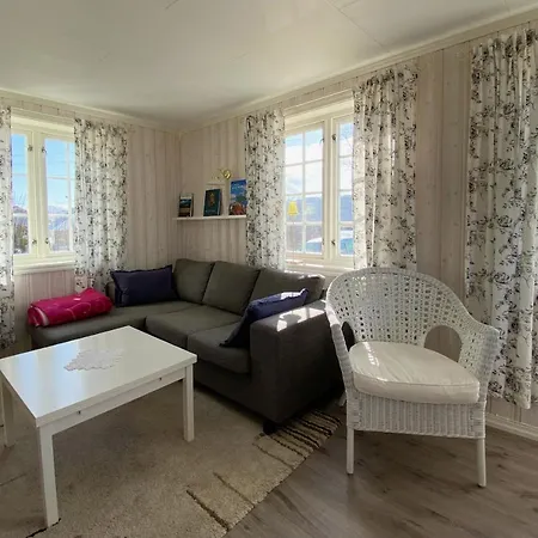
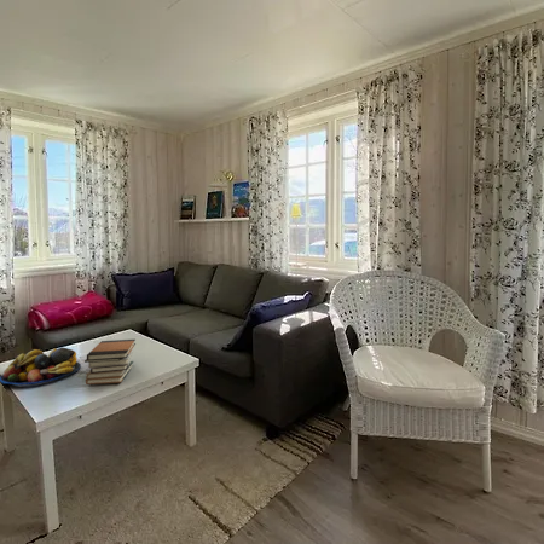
+ fruit bowl [0,347,82,387]
+ book stack [83,338,137,386]
